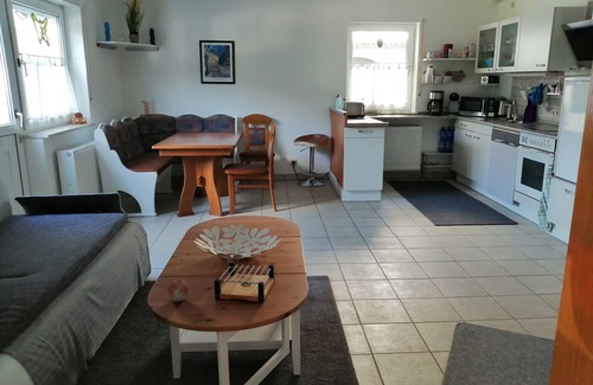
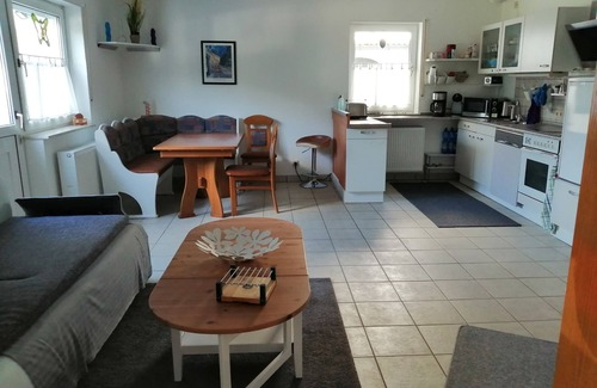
- fruit [166,278,190,303]
